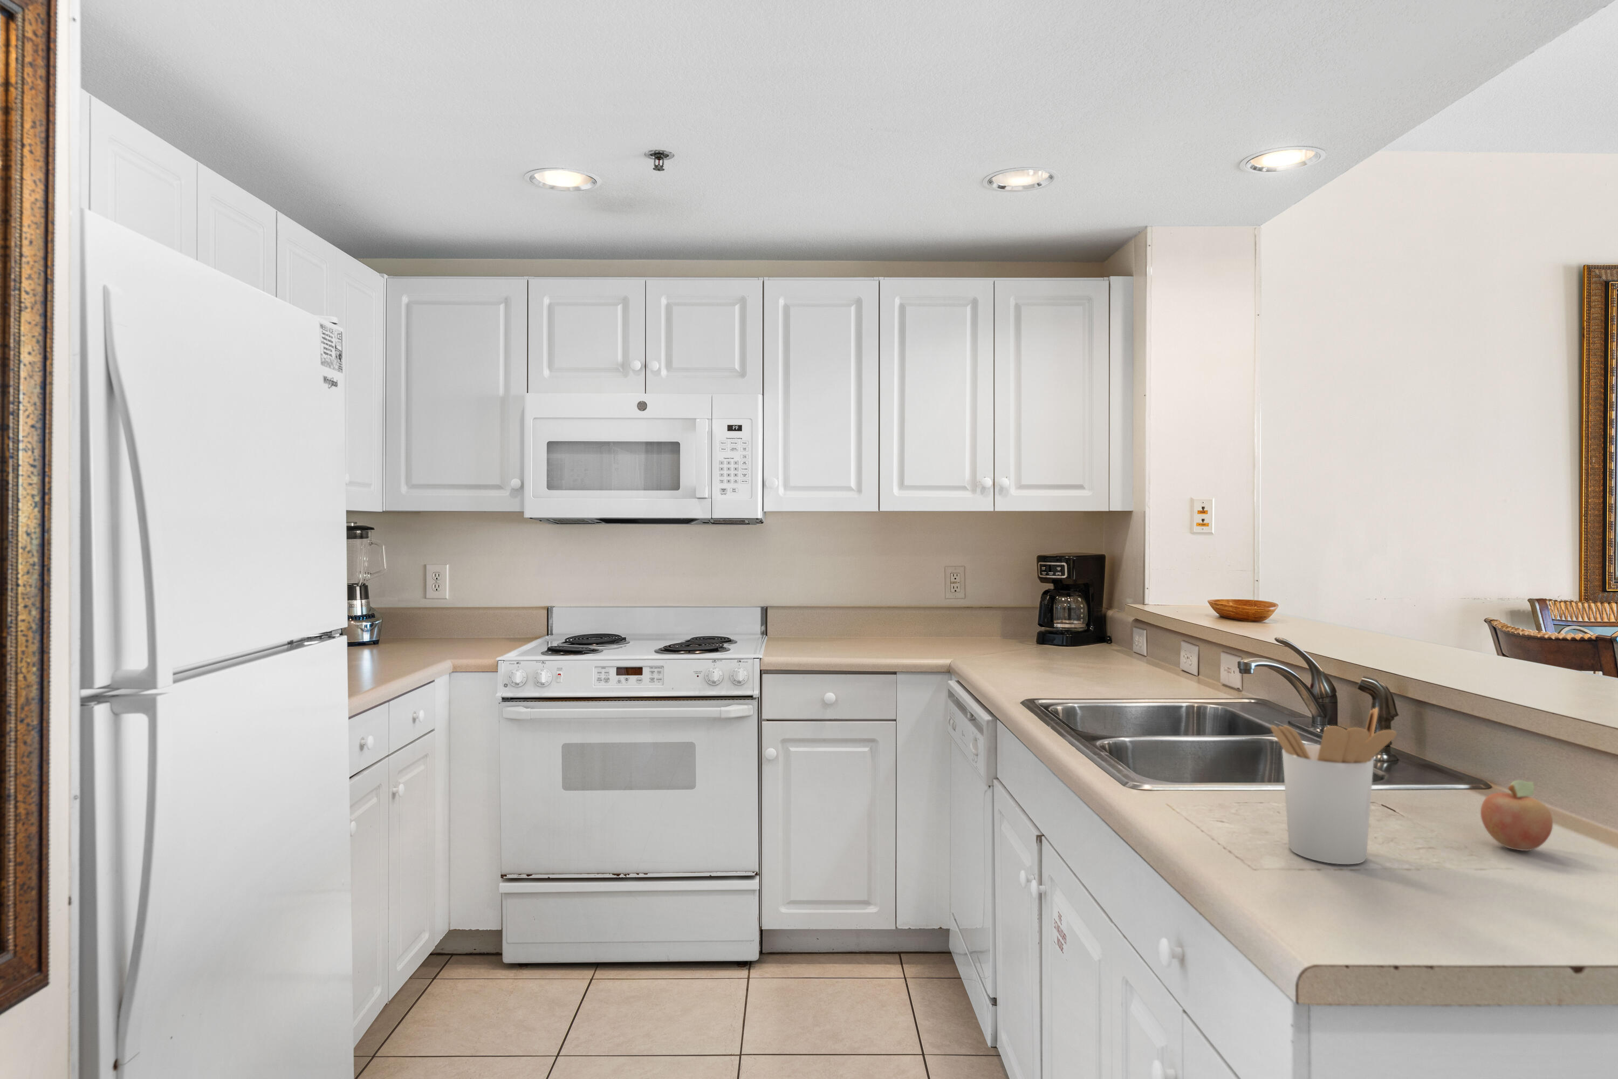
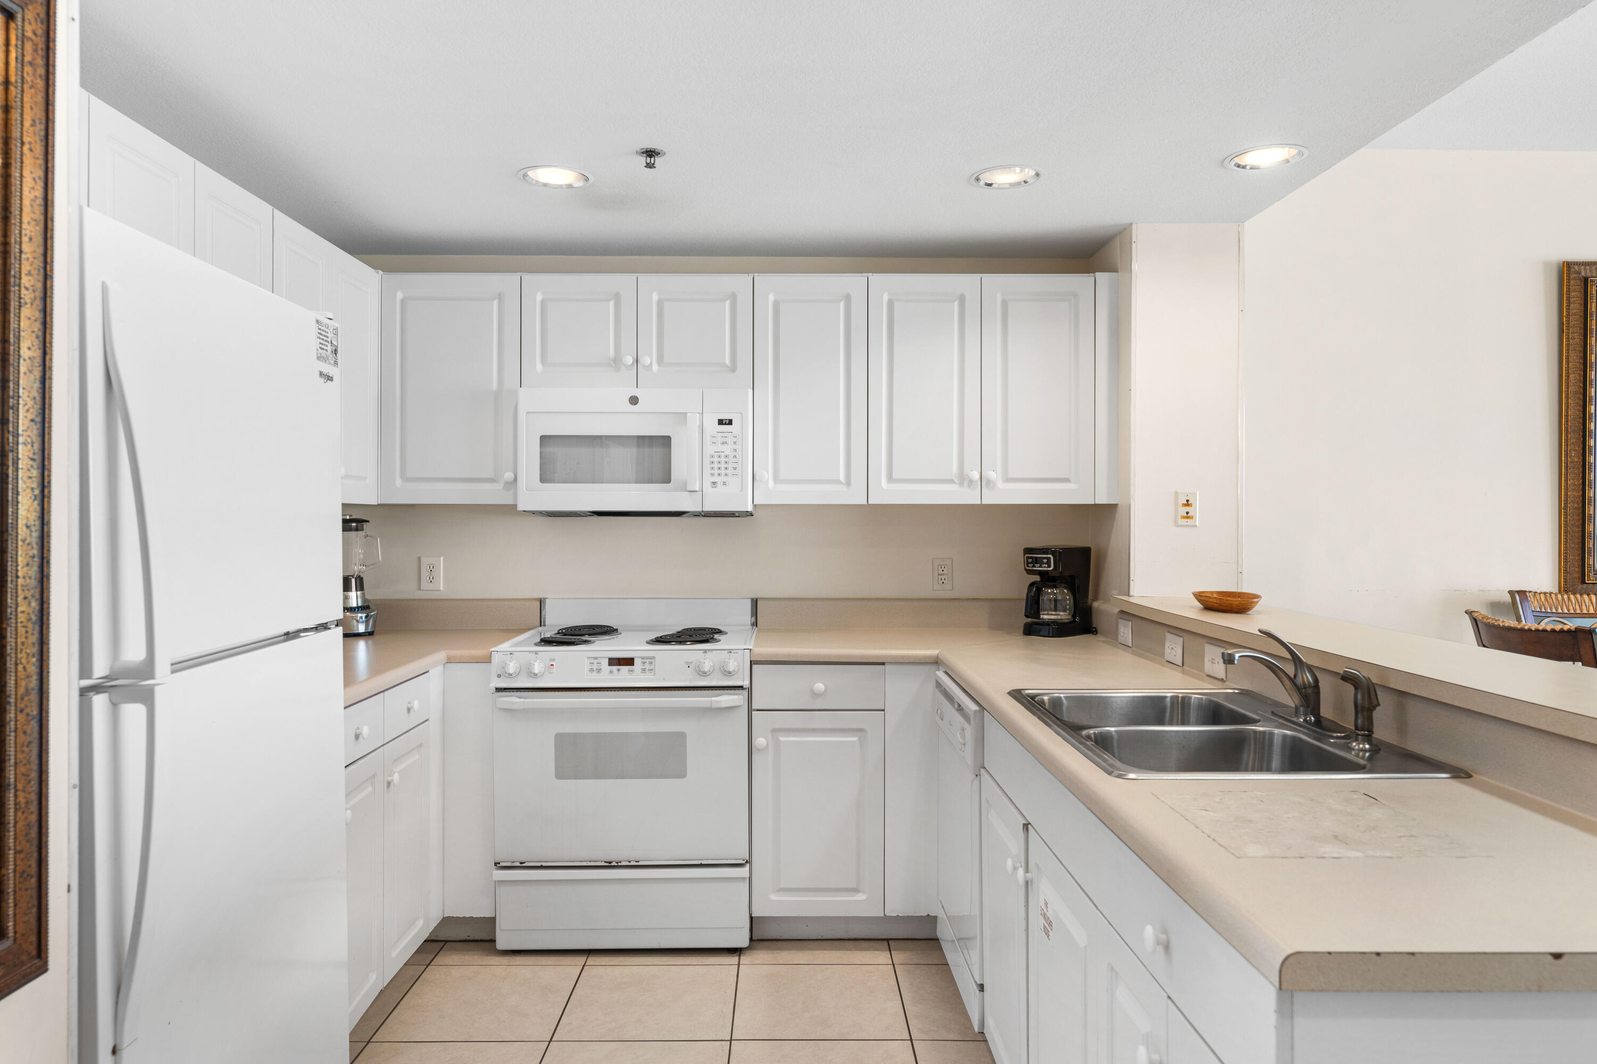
- fruit [1480,779,1553,851]
- utensil holder [1270,707,1398,865]
